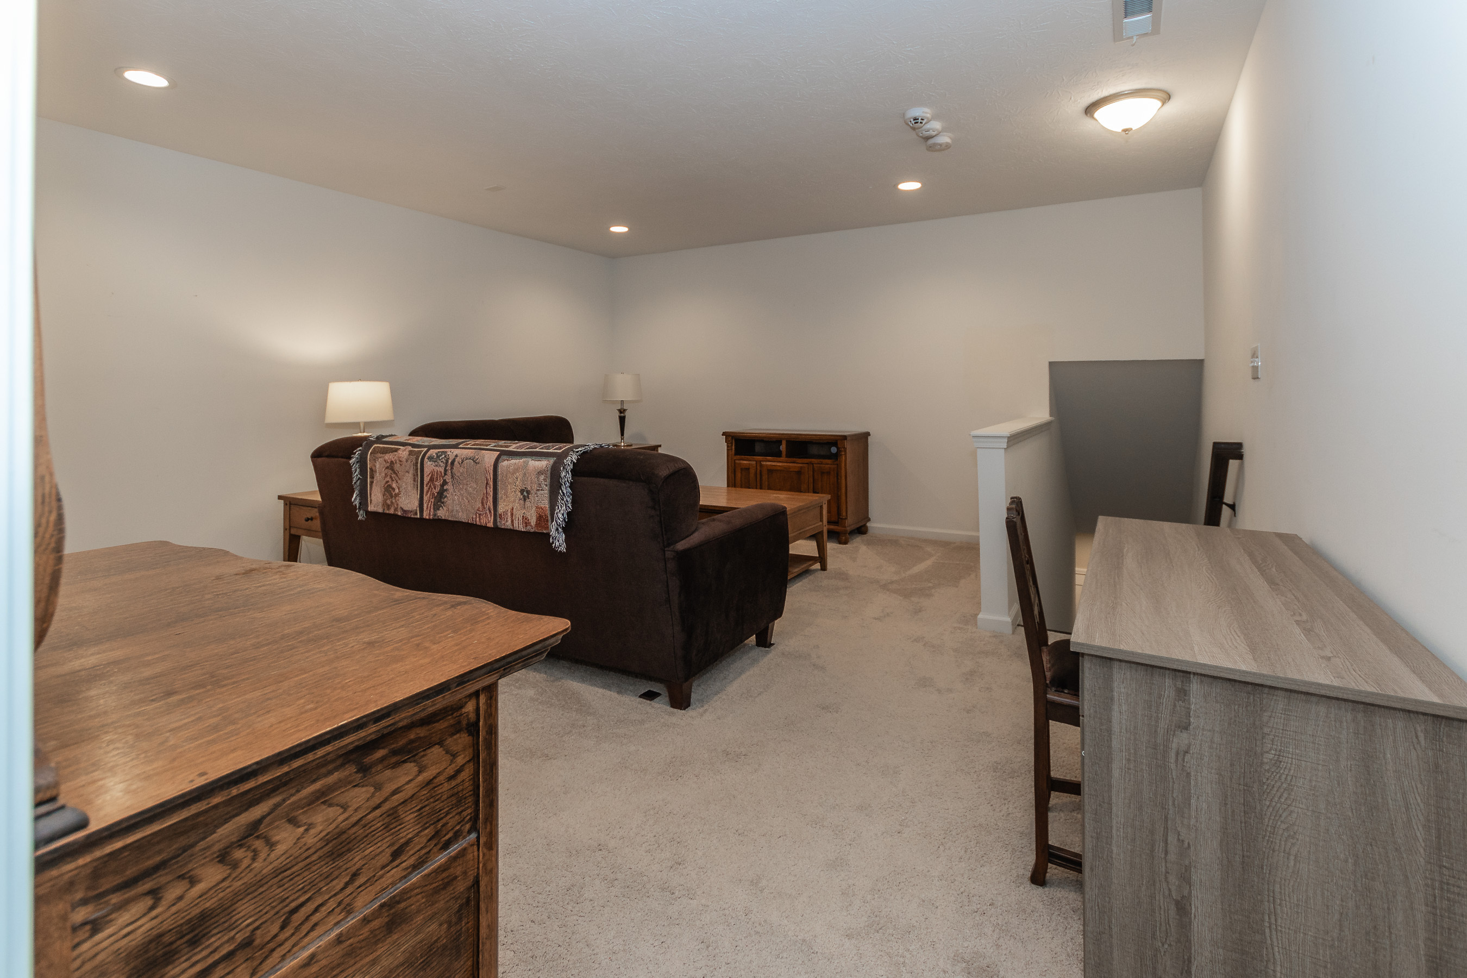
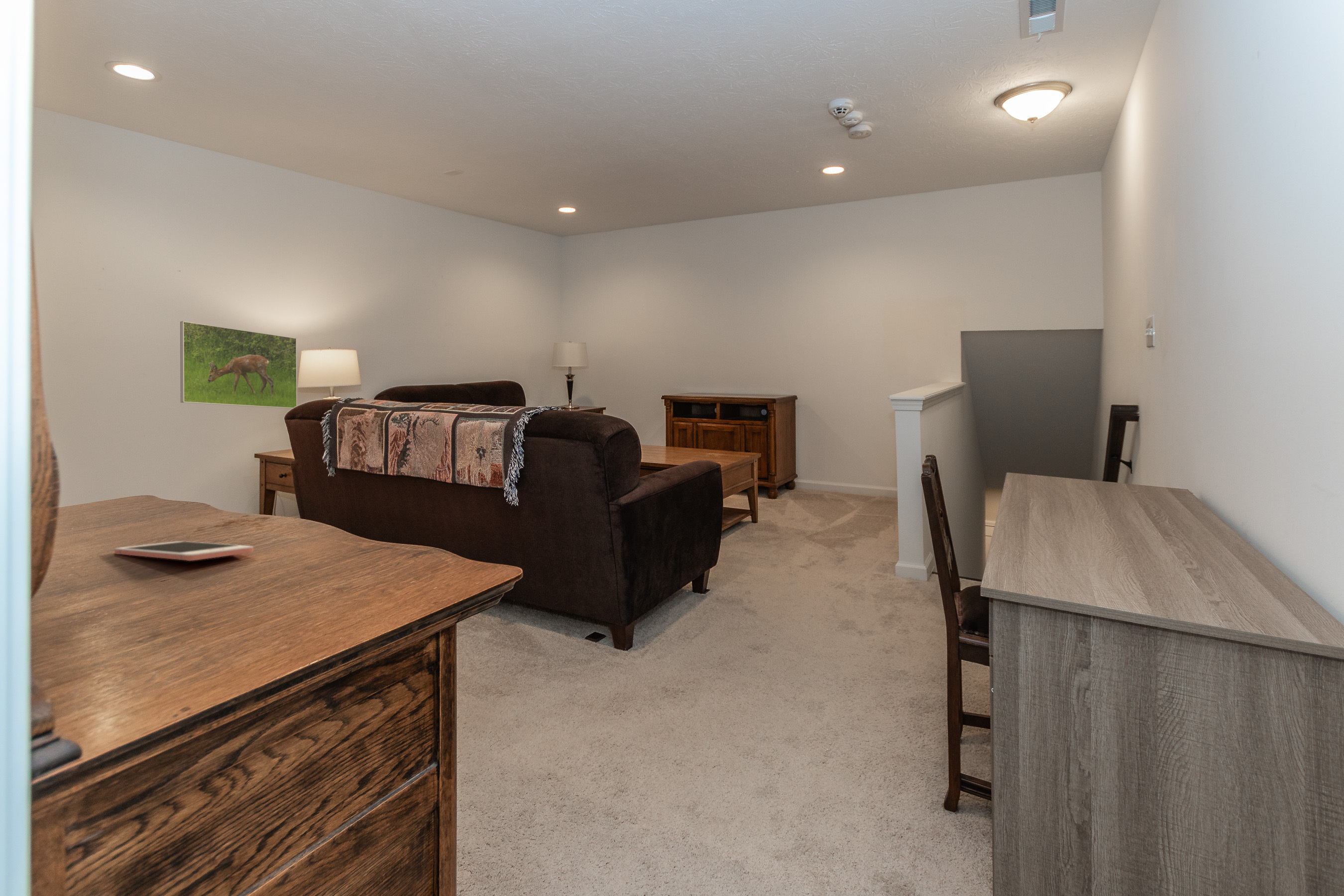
+ cell phone [114,541,254,561]
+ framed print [180,321,298,409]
